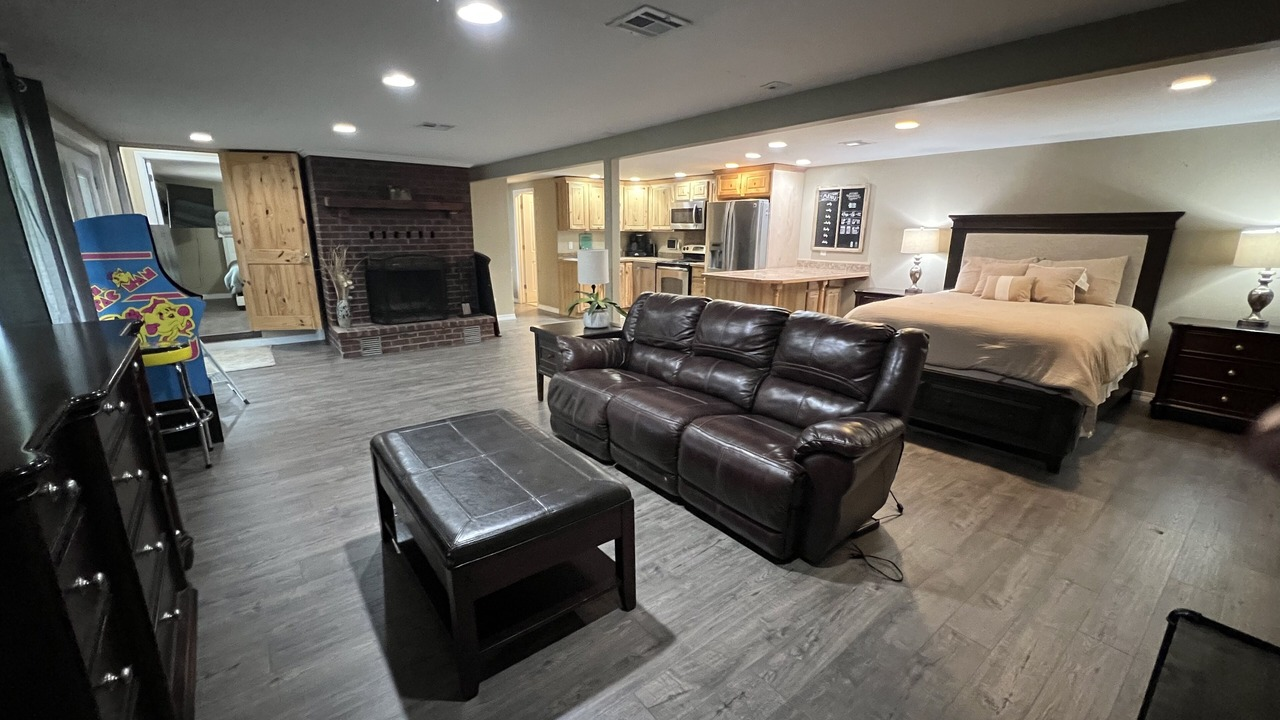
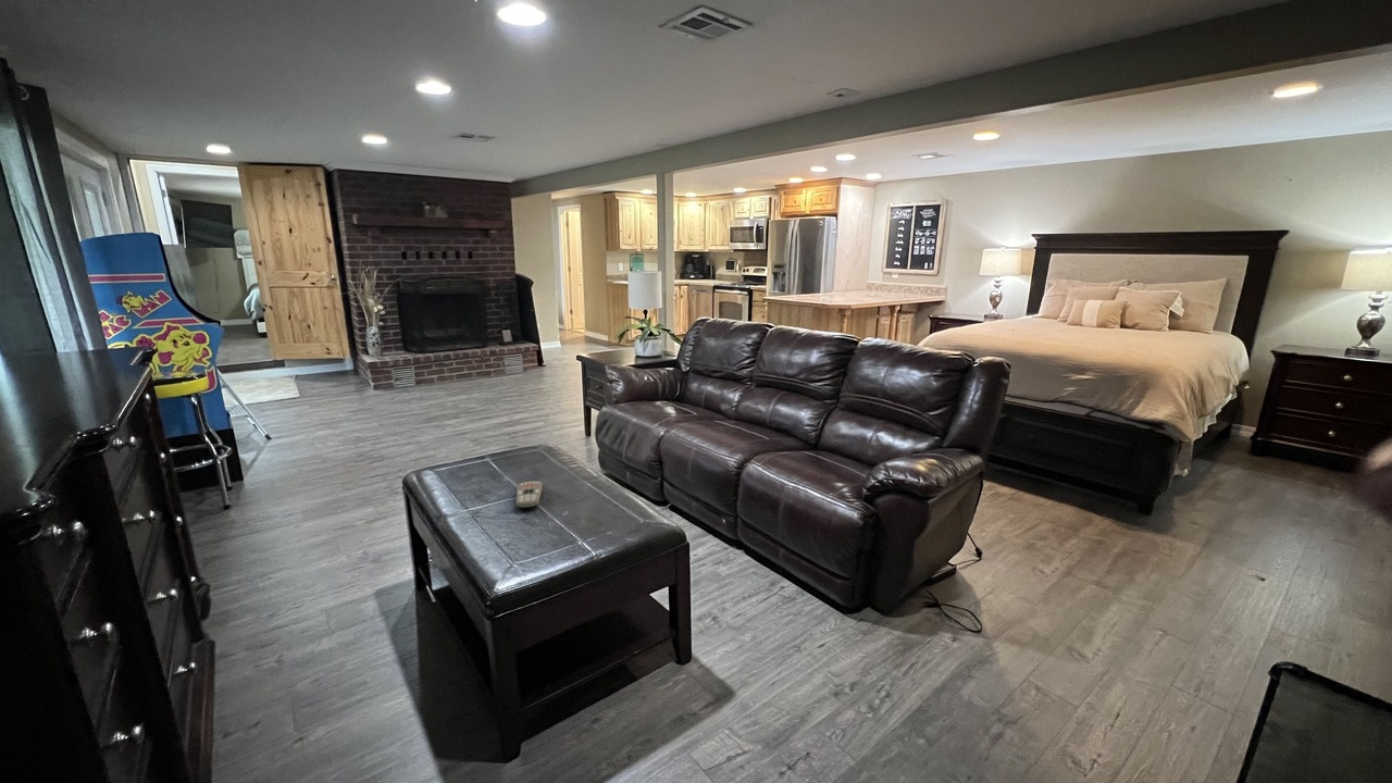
+ remote control [515,480,544,509]
